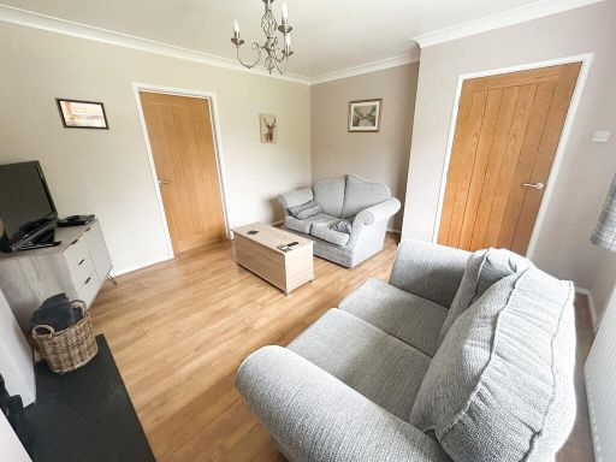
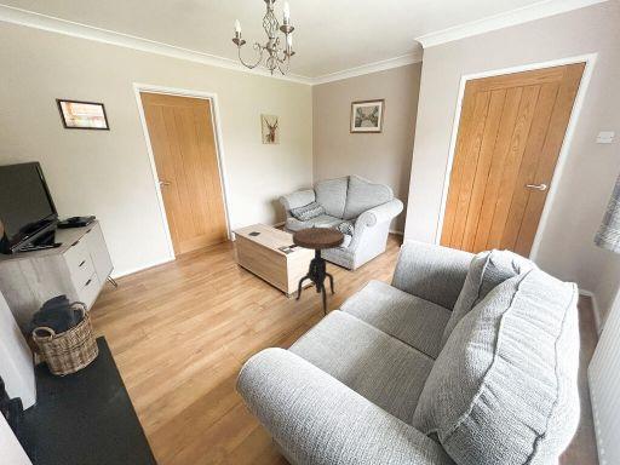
+ side table [291,226,346,317]
